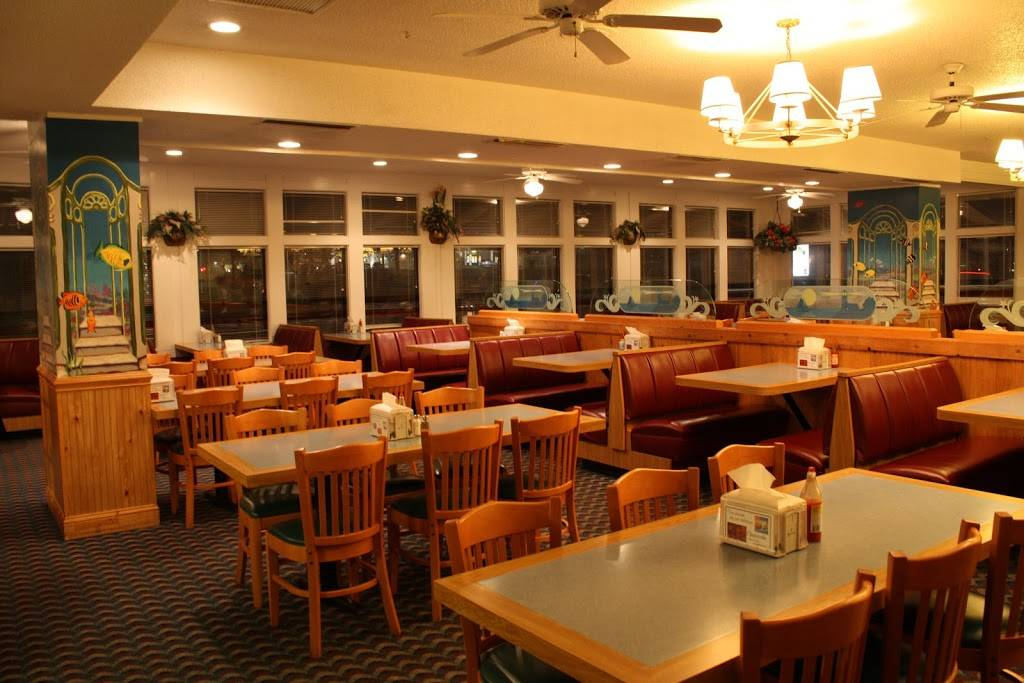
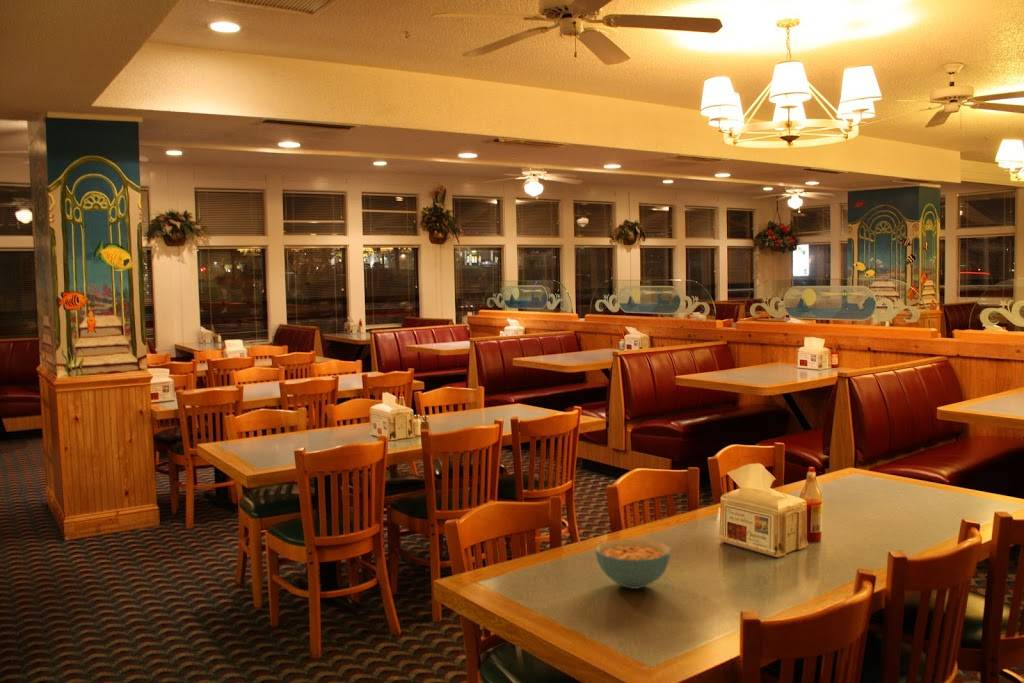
+ cereal bowl [594,538,672,590]
